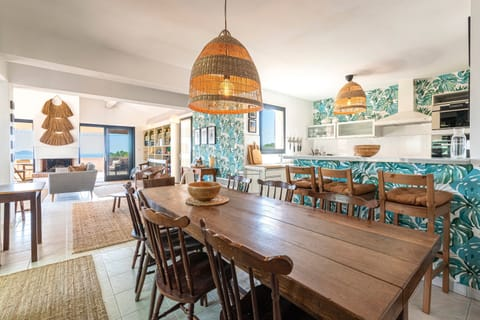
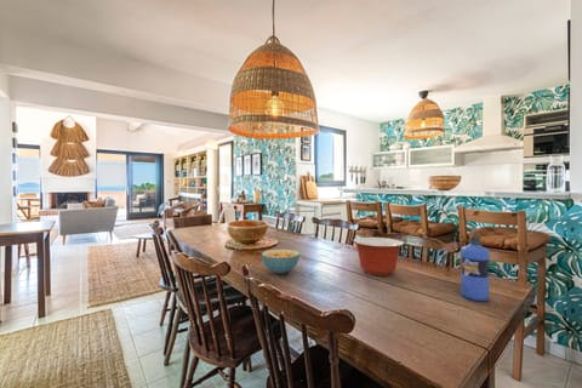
+ mixing bowl [352,236,405,276]
+ cereal bowl [261,249,301,274]
+ water bottle [460,233,491,302]
